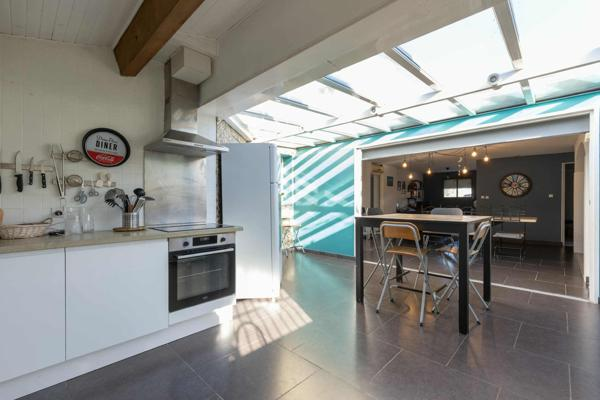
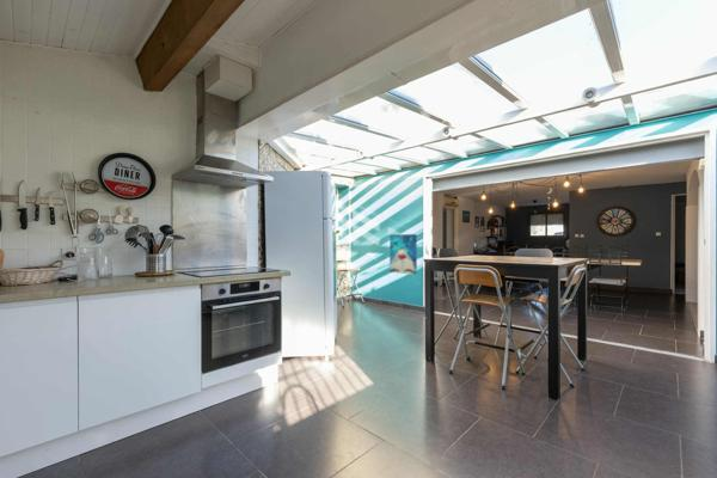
+ wall art [388,233,418,276]
